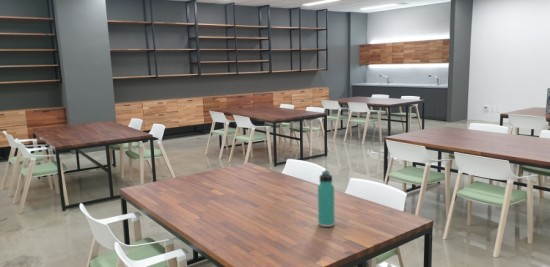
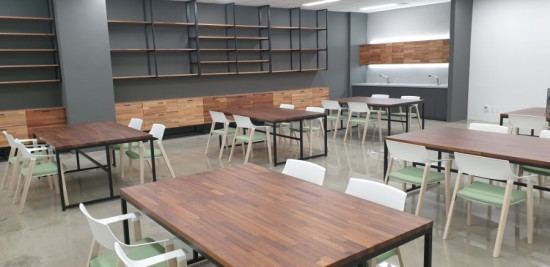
- thermos bottle [317,170,336,228]
